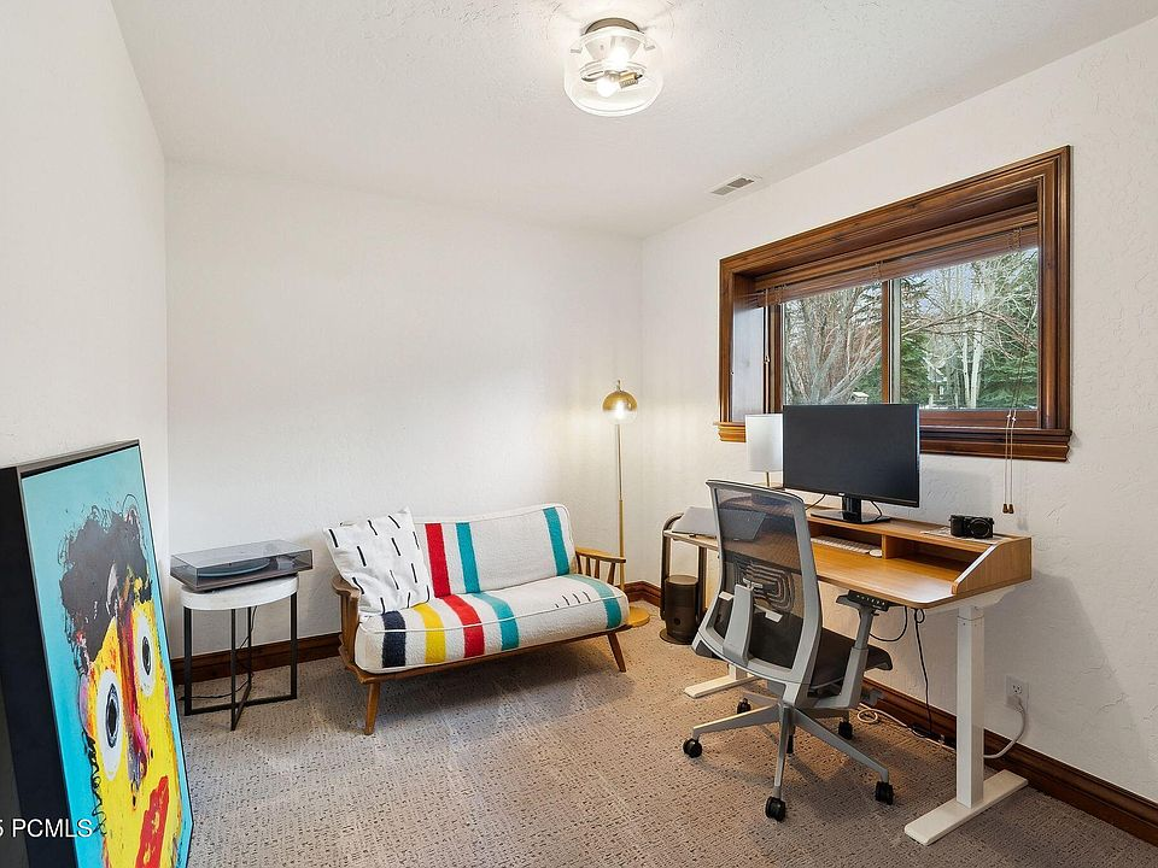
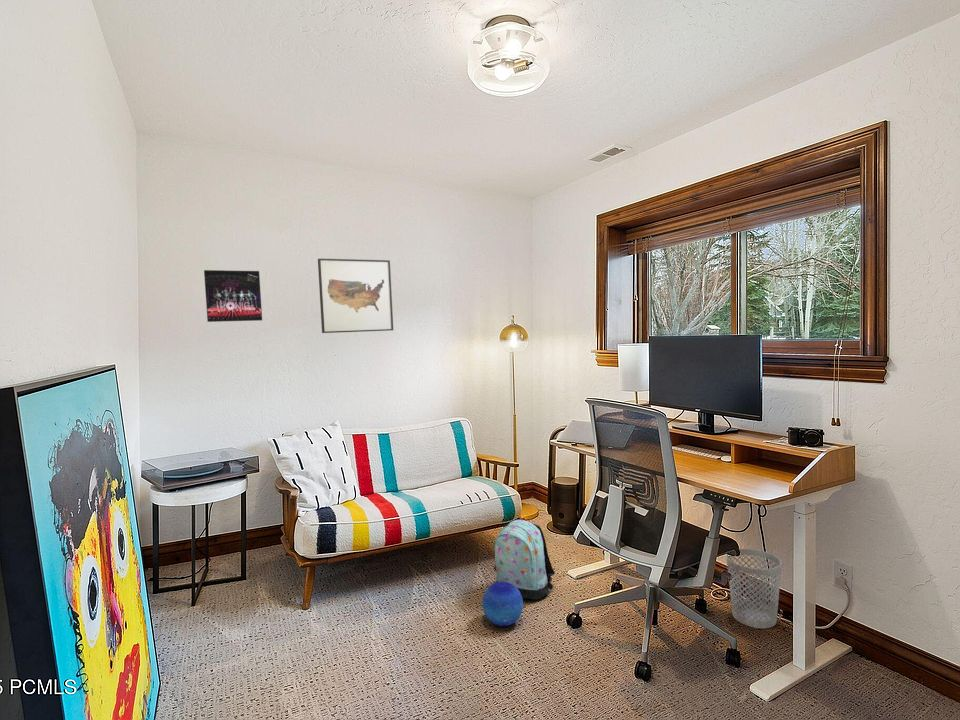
+ wall art [317,258,394,334]
+ wastebasket [725,548,783,629]
+ decorative ball [482,581,524,627]
+ backpack [492,519,556,601]
+ album cover [203,269,263,323]
